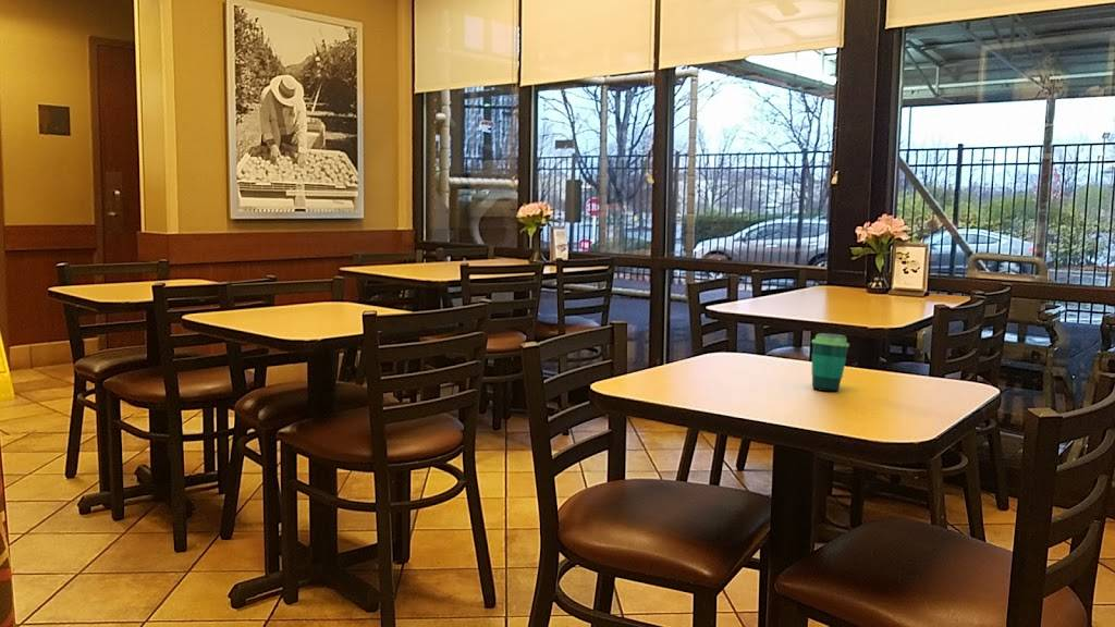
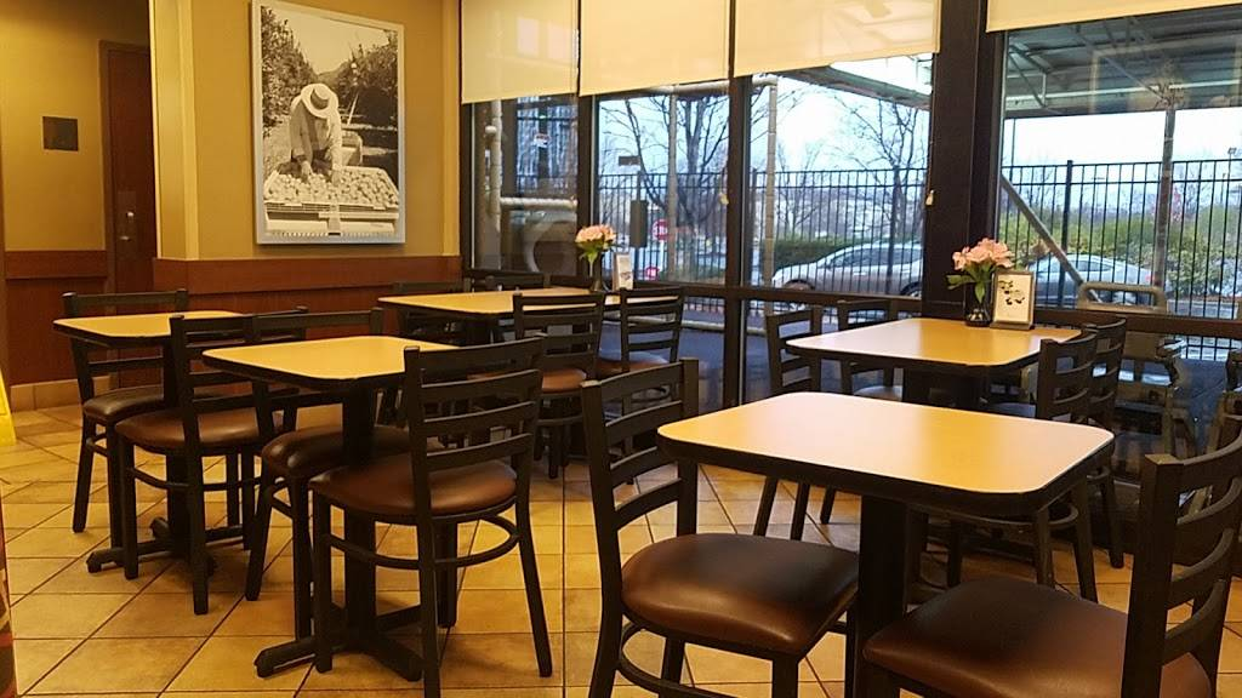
- cup [810,332,850,392]
